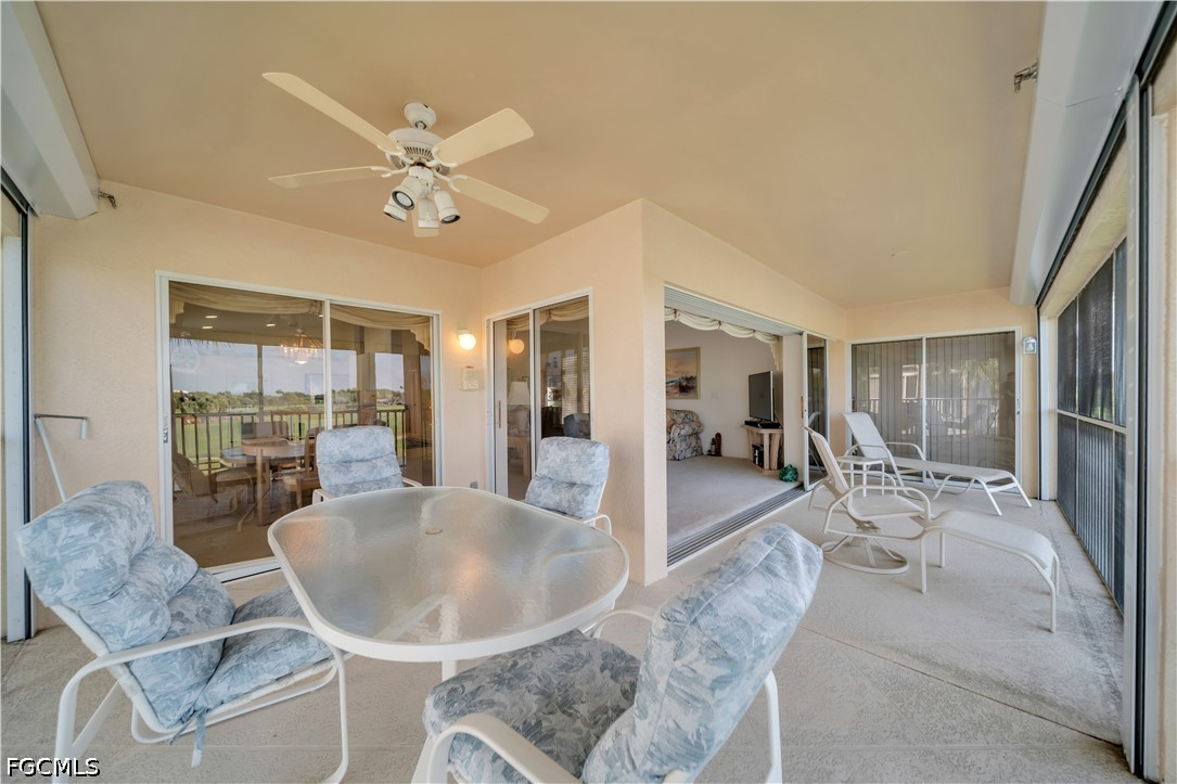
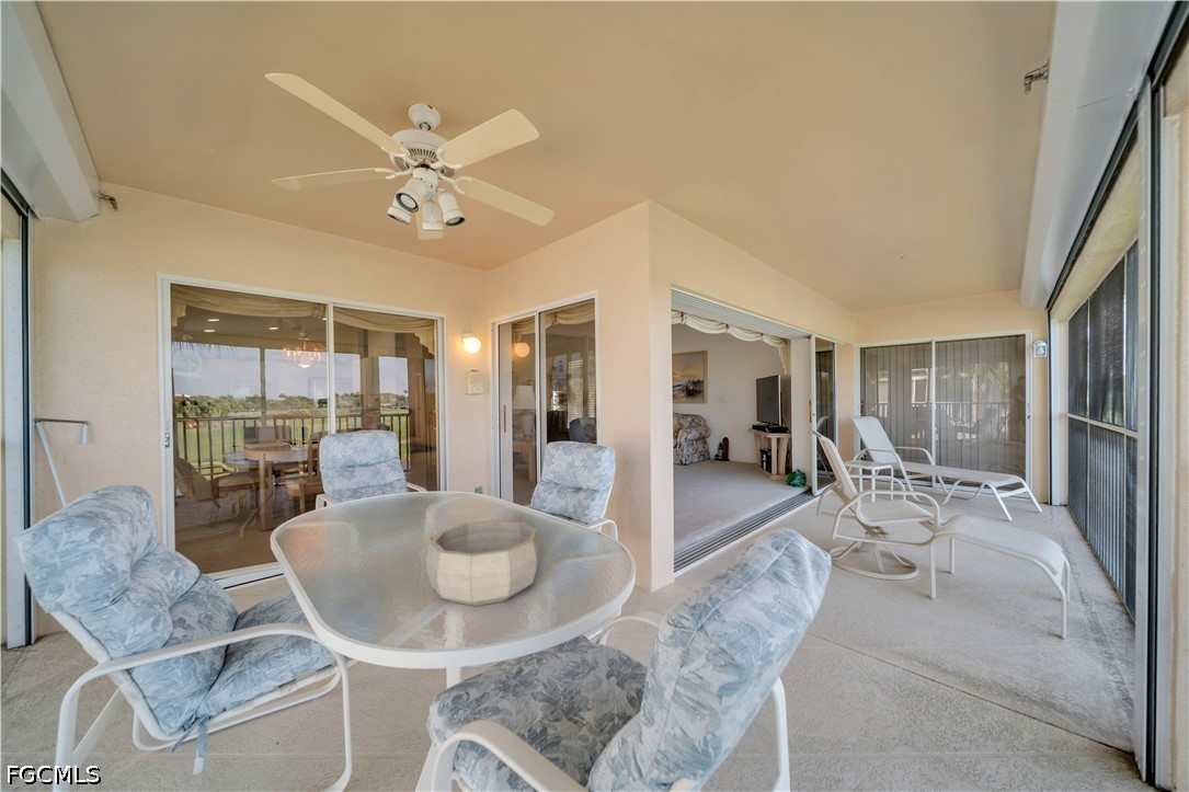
+ decorative bowl [425,519,541,607]
